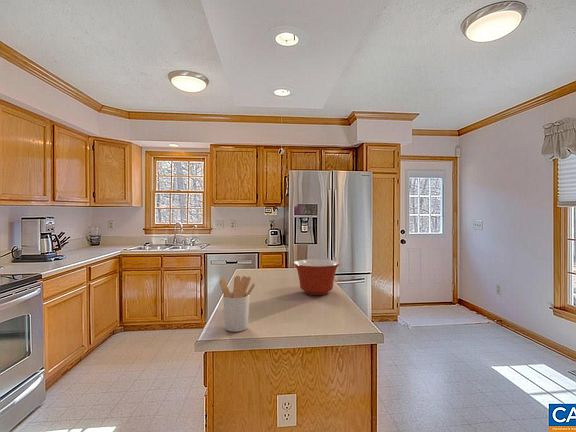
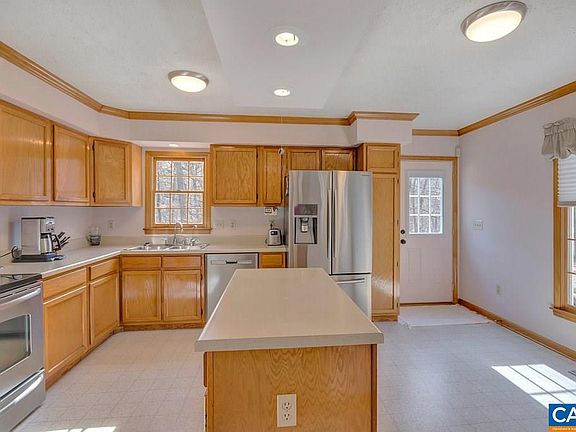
- mixing bowl [292,258,341,296]
- utensil holder [219,275,256,333]
